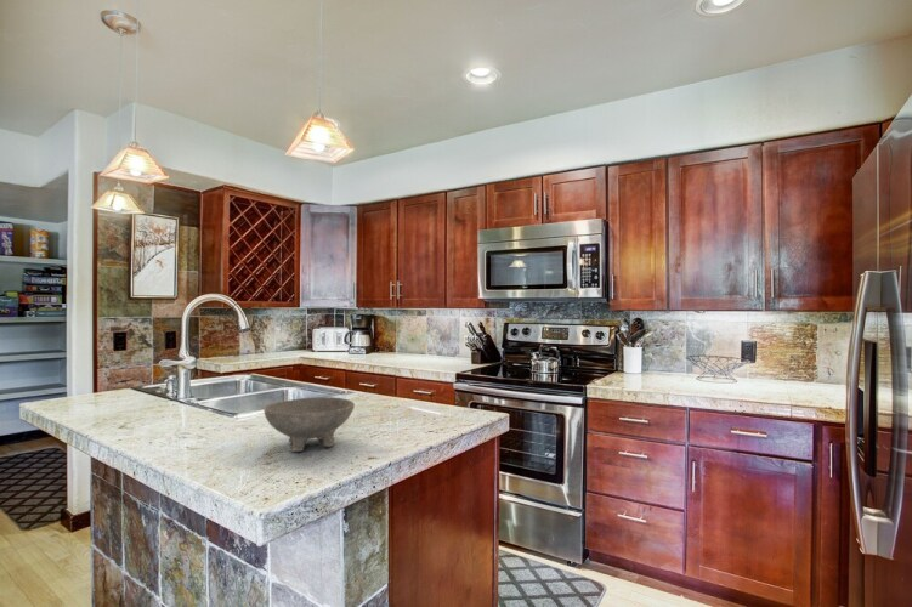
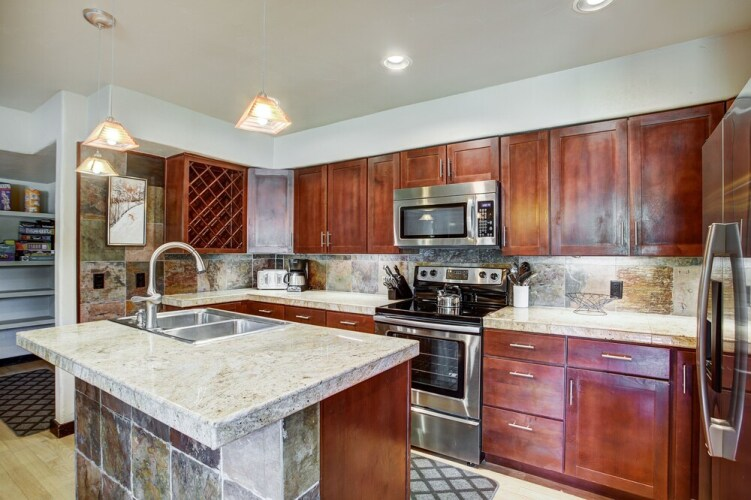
- bowl [262,396,356,453]
